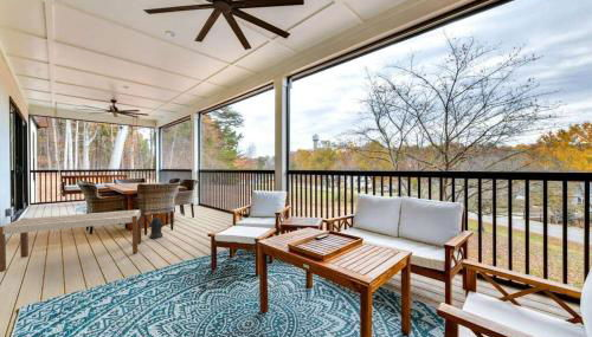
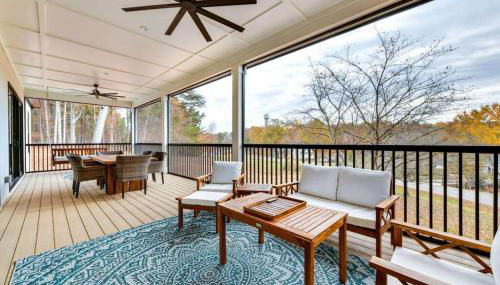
- bench [0,208,142,273]
- watering can [143,213,174,239]
